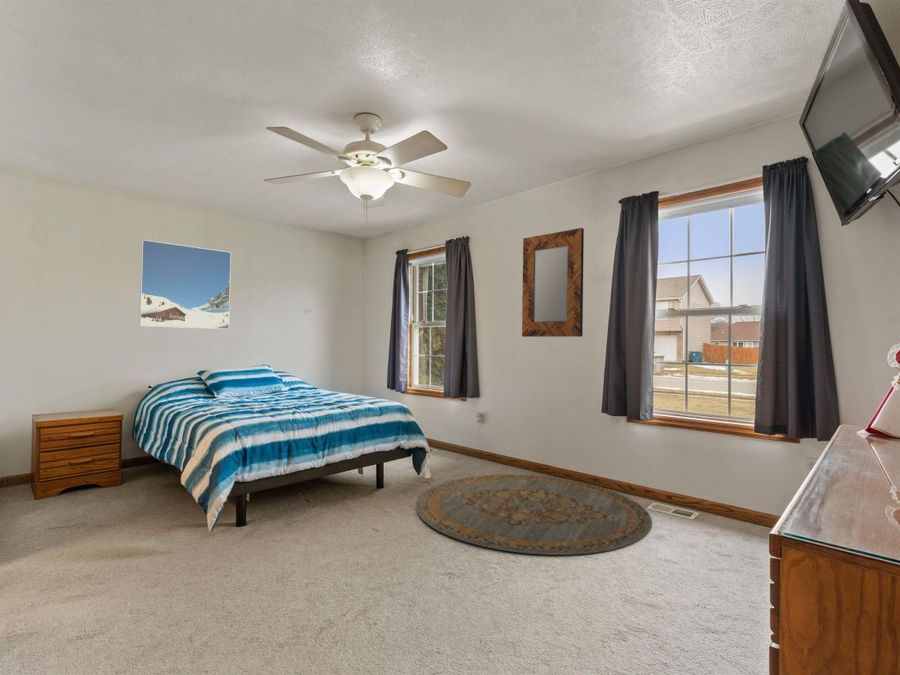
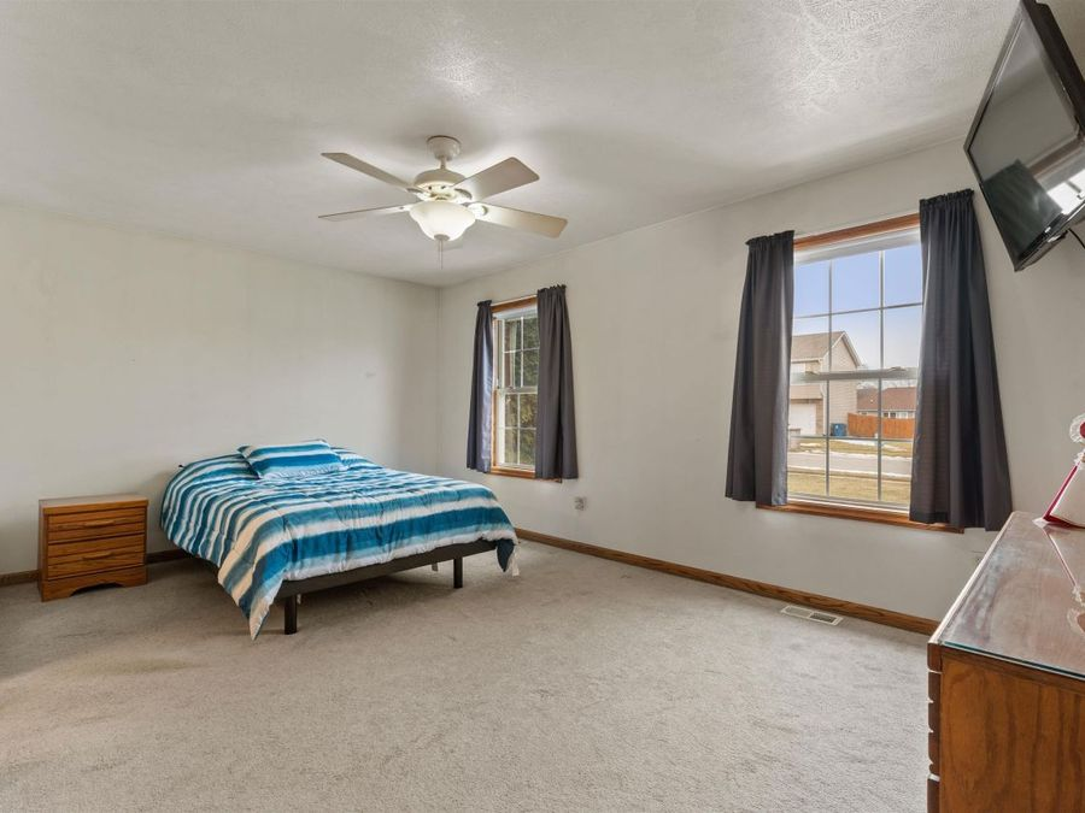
- home mirror [521,227,585,338]
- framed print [138,239,232,330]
- rug [415,473,653,556]
